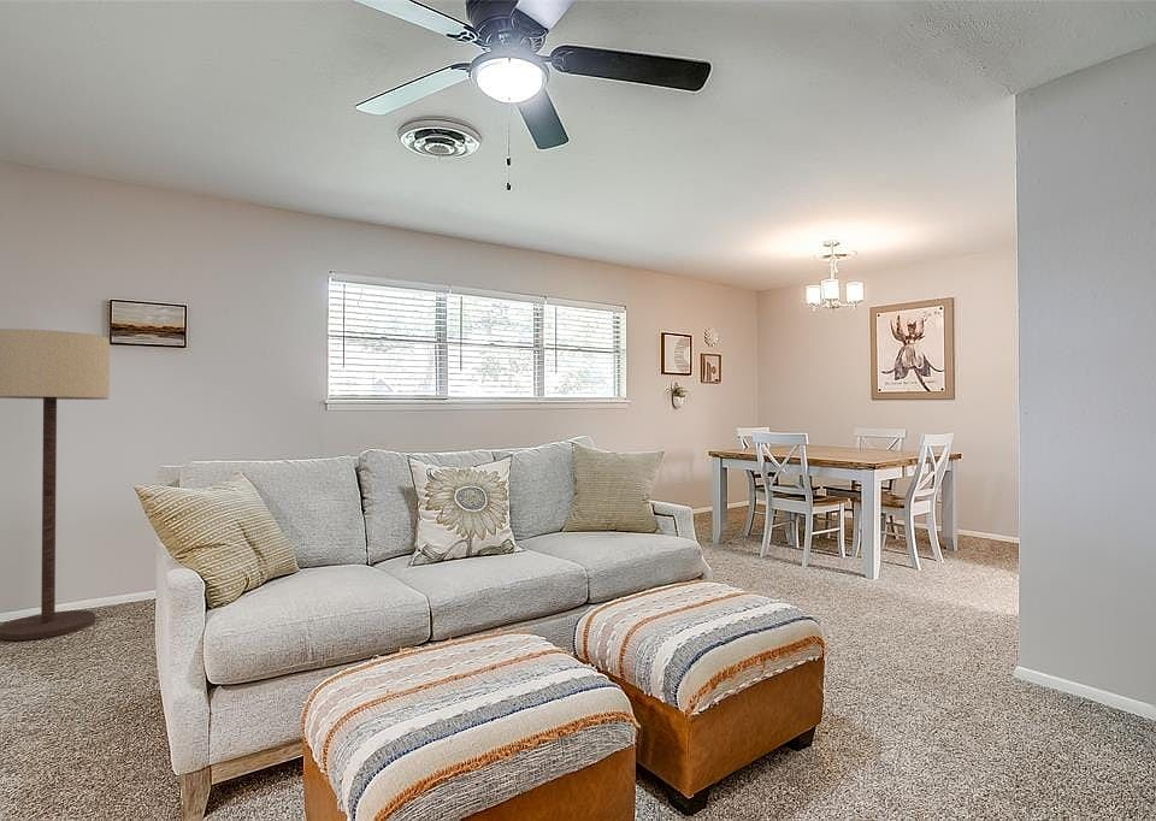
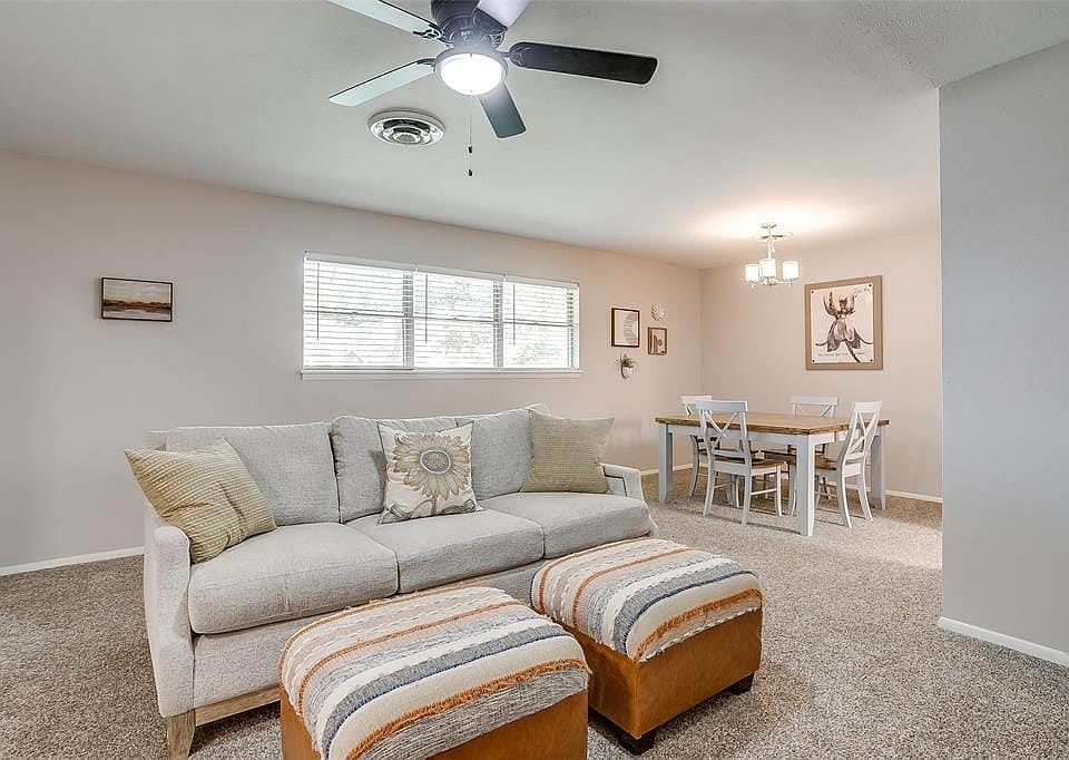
- floor lamp [0,327,111,642]
